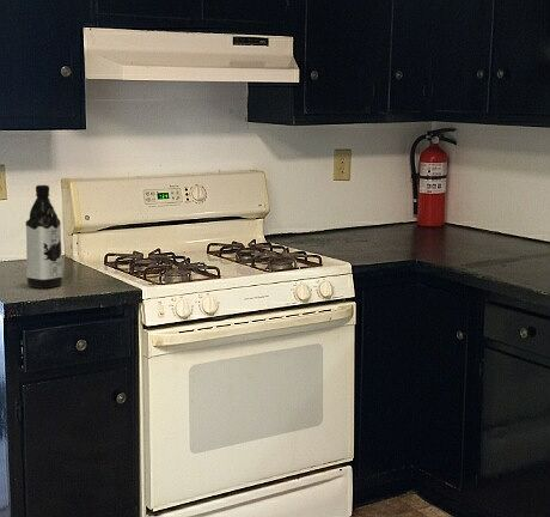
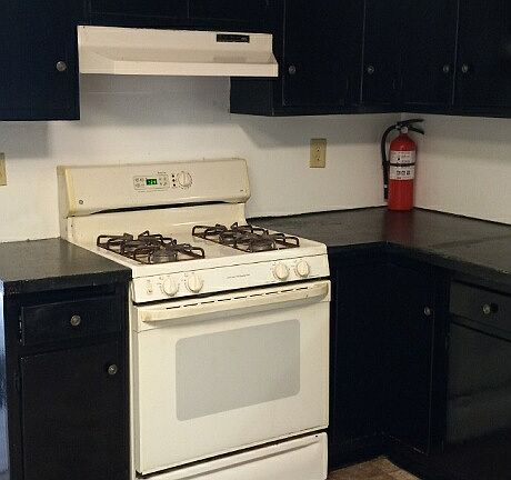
- water bottle [25,184,63,290]
